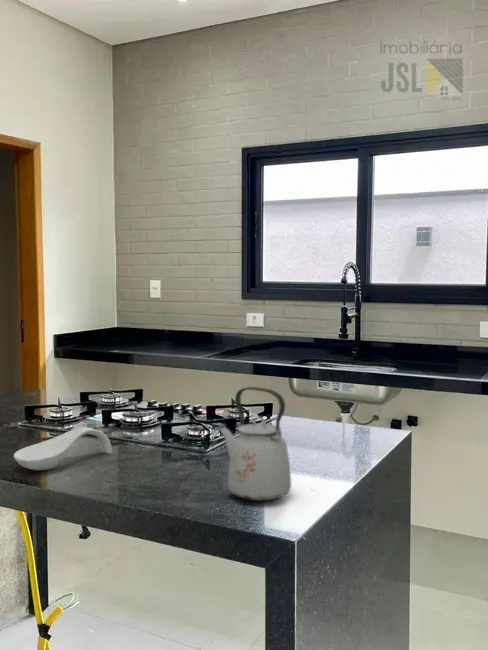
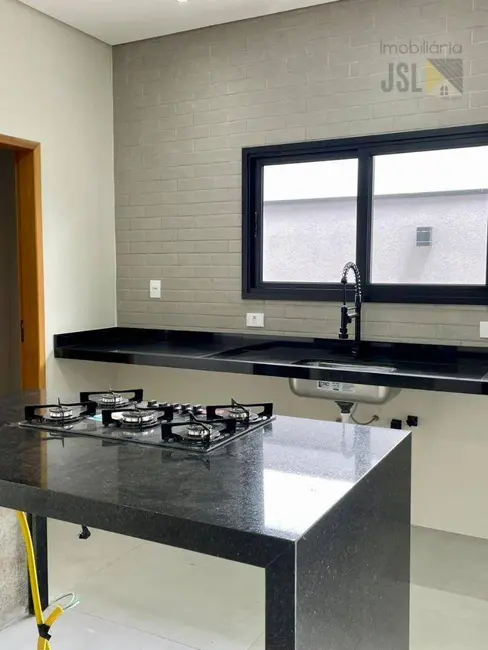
- kettle [218,386,292,502]
- spoon rest [13,426,113,471]
